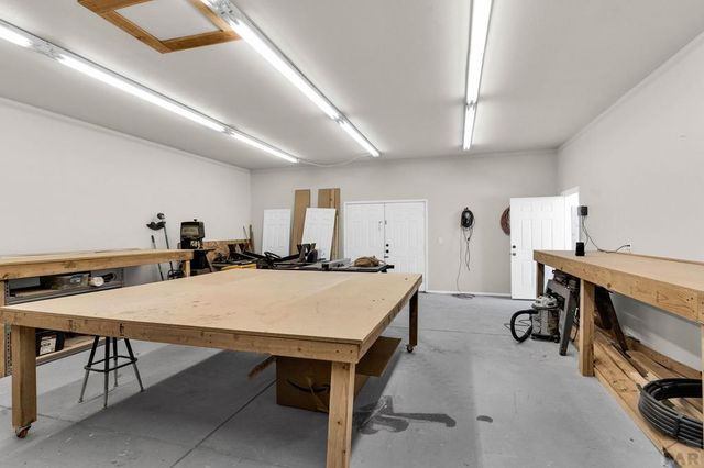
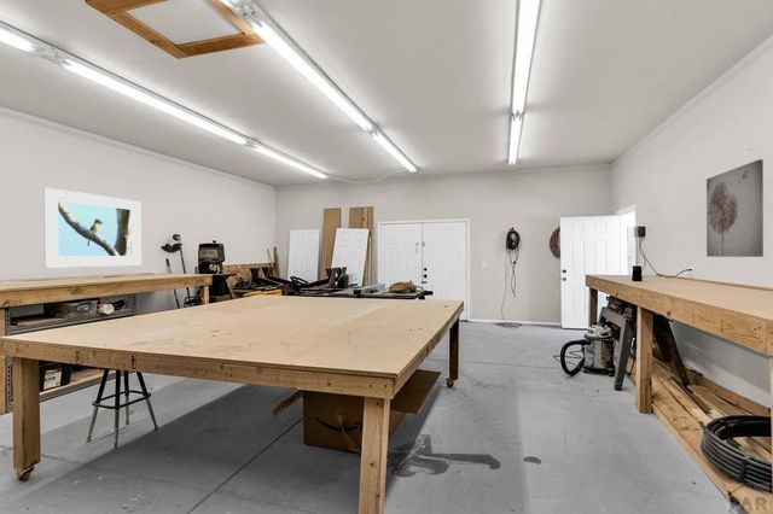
+ wall art [705,158,765,258]
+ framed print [42,187,143,269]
